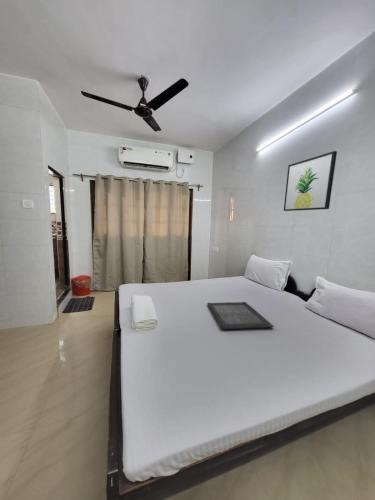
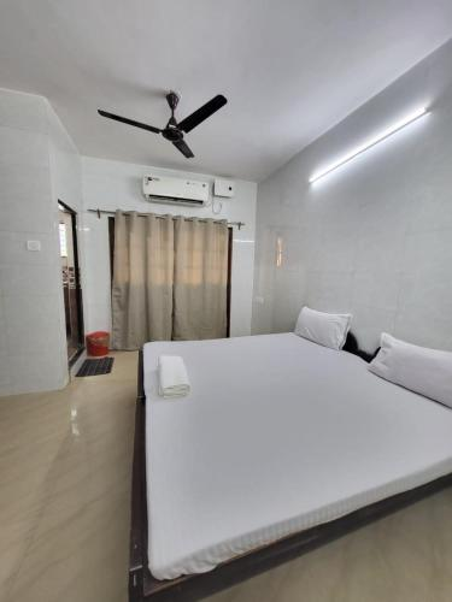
- wall art [283,150,338,212]
- serving tray [206,301,275,330]
